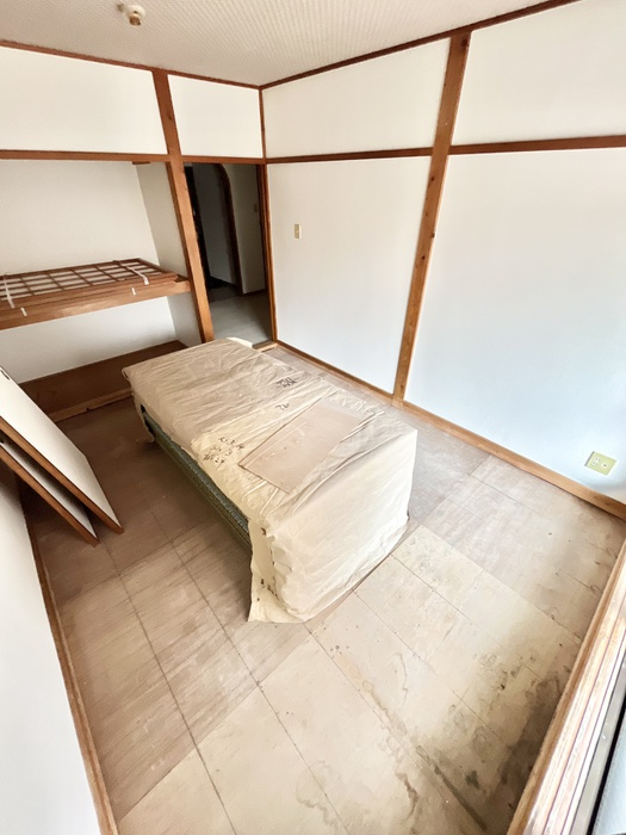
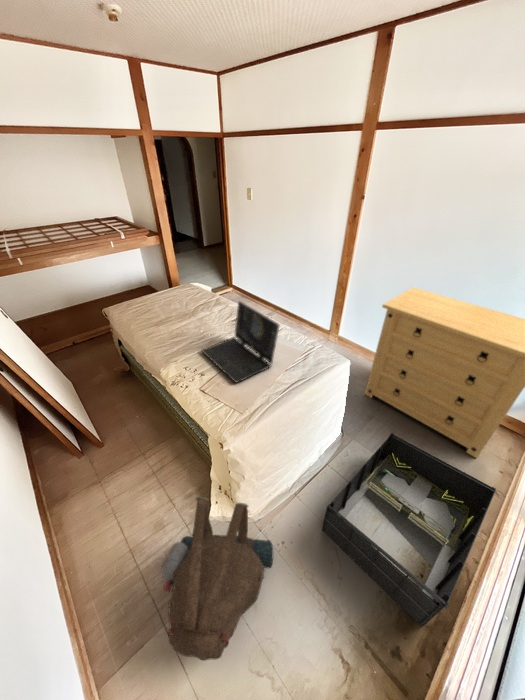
+ backpack [161,496,274,661]
+ laptop [200,300,281,384]
+ dresser [364,286,525,459]
+ storage bin [321,432,497,628]
